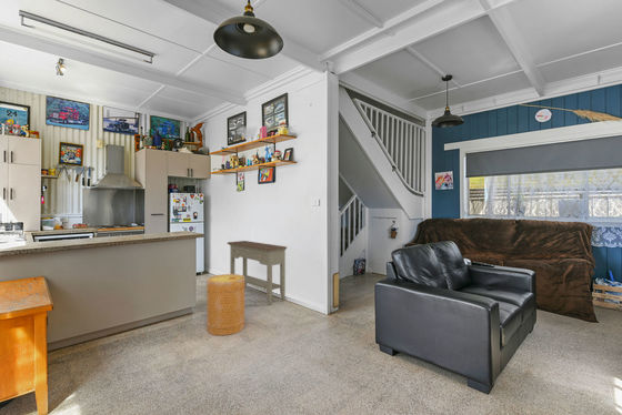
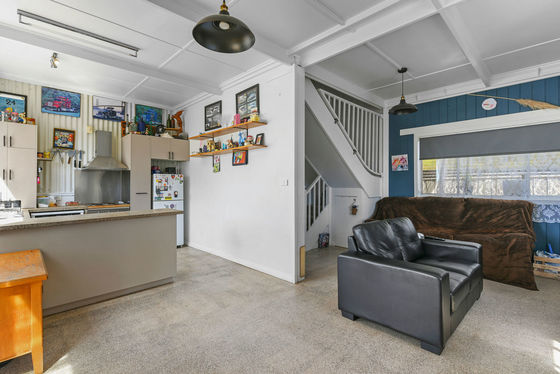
- basket [205,273,247,336]
- console table [227,240,288,306]
